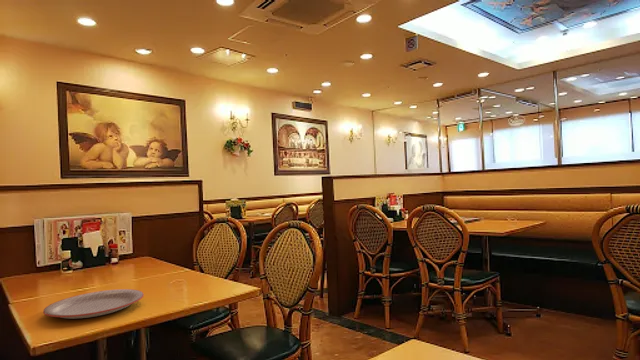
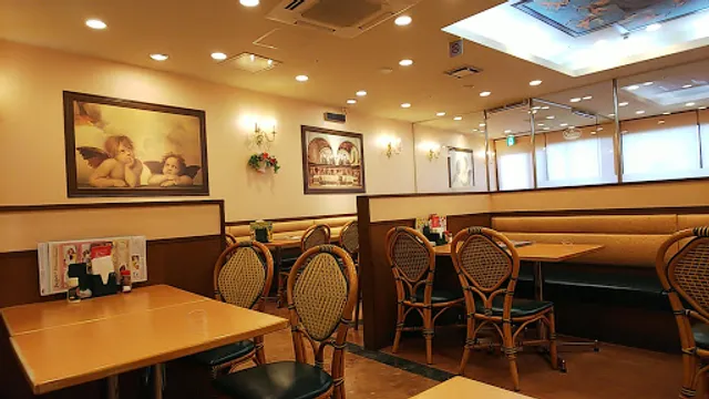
- plate [42,288,145,320]
